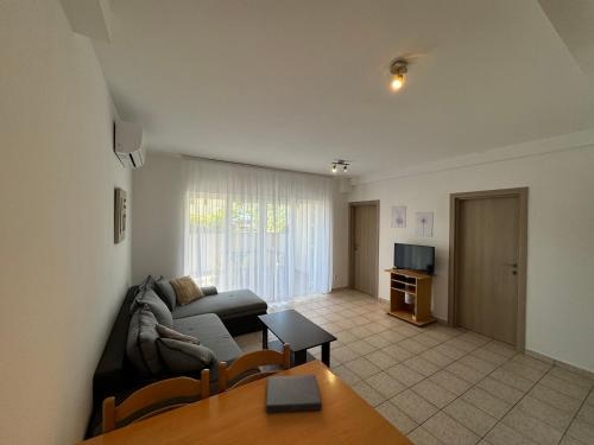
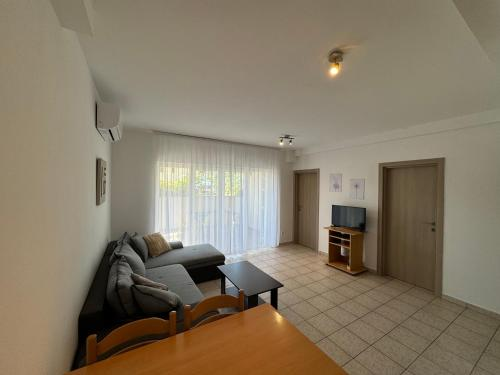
- book [265,374,323,414]
